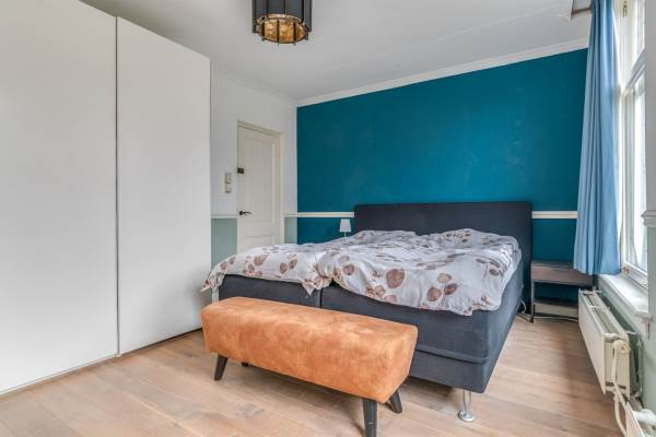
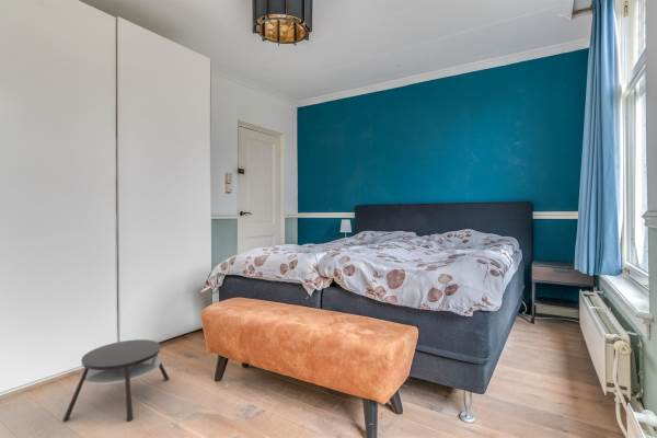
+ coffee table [61,338,171,423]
